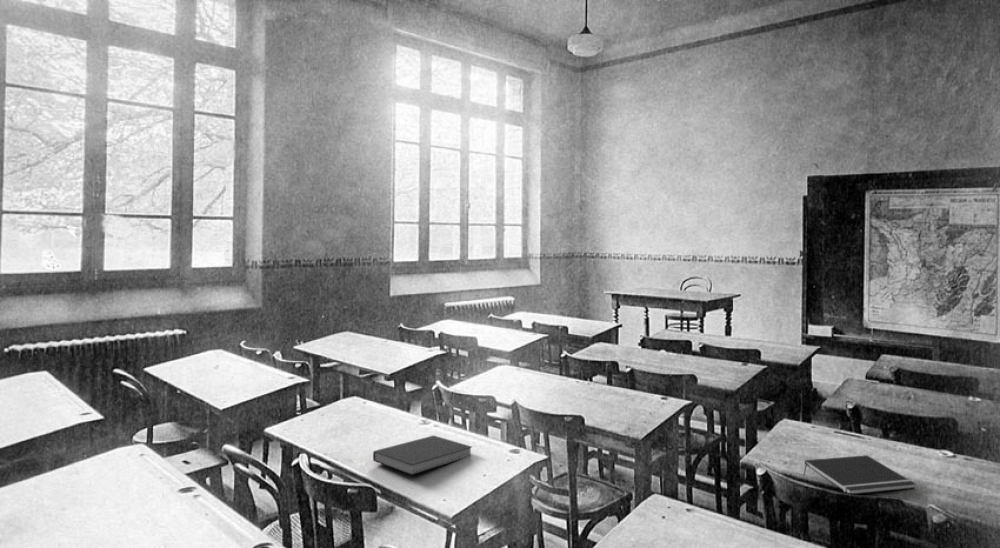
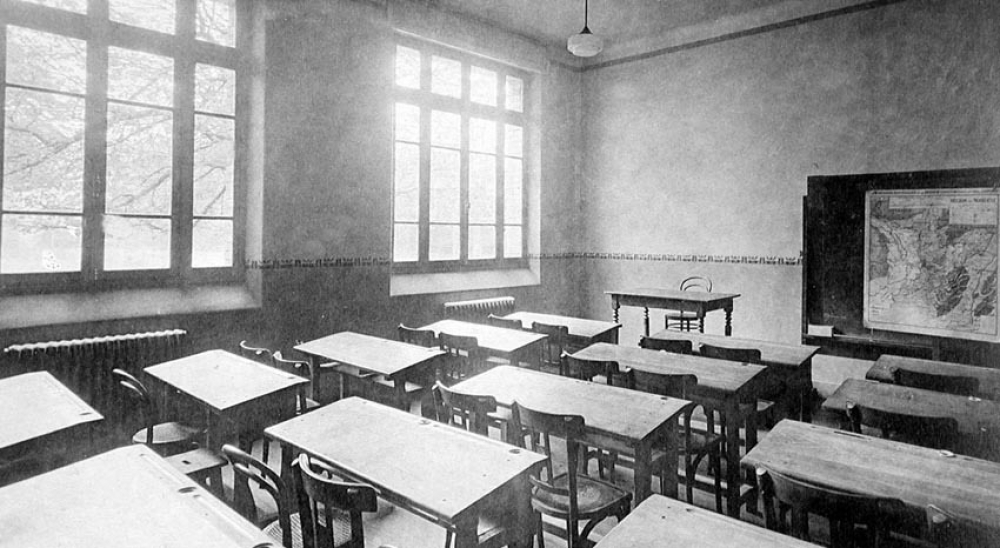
- notepad [803,454,916,495]
- notebook [372,434,473,476]
